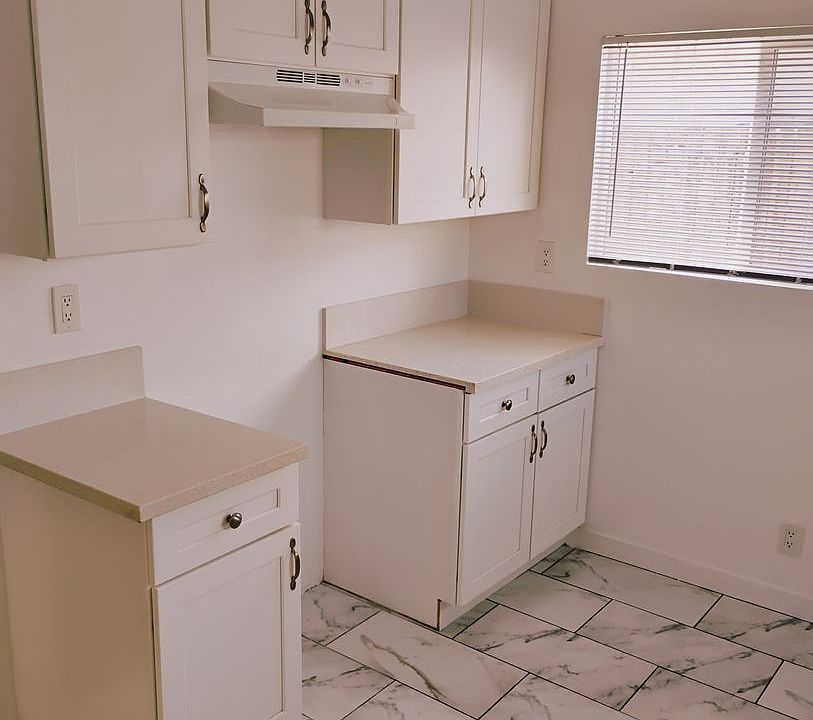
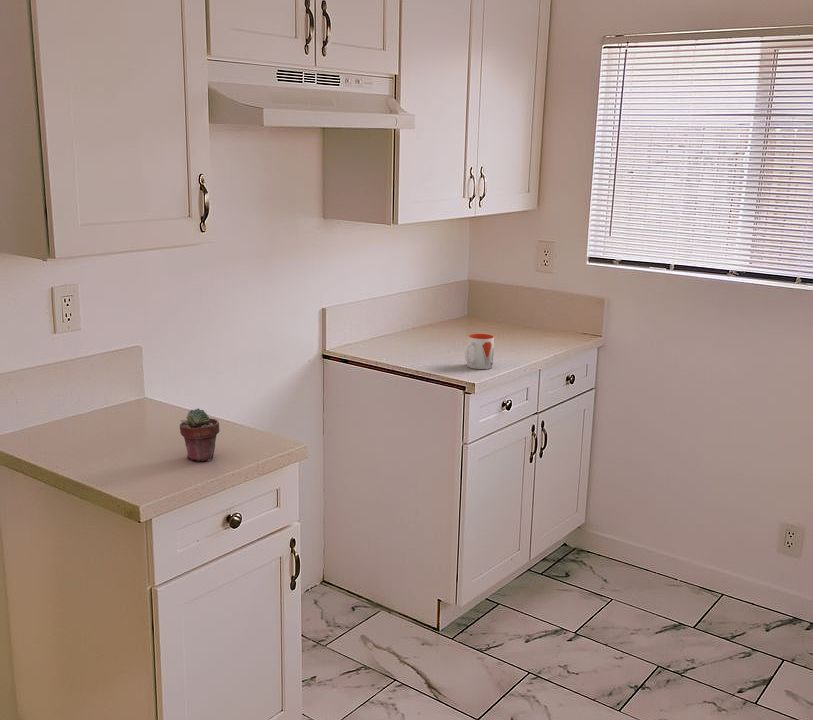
+ mug [464,333,495,370]
+ potted succulent [179,408,221,462]
